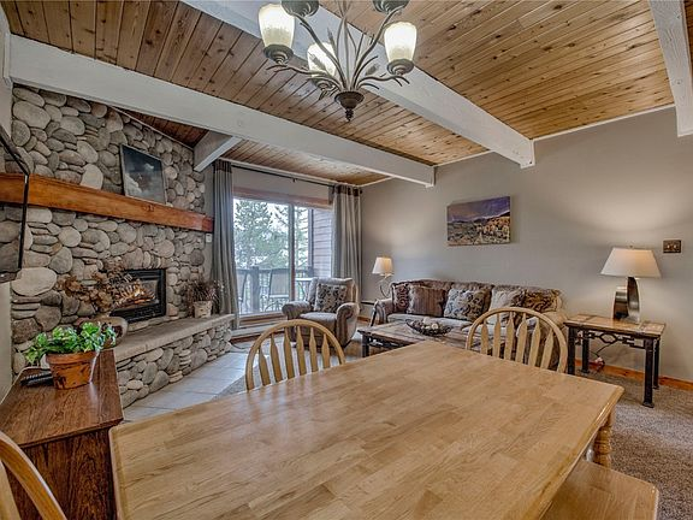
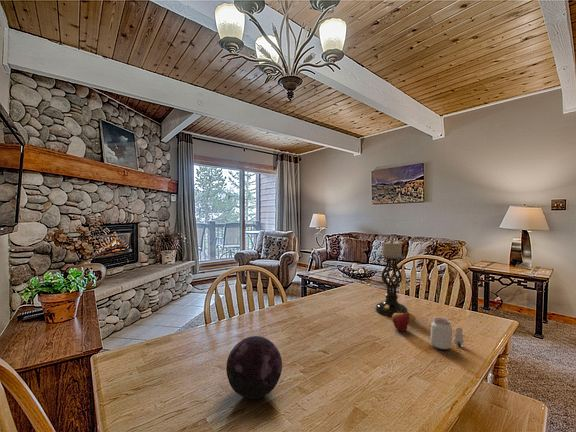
+ fruit [391,304,410,332]
+ decorative orb [225,335,283,400]
+ candle holder [374,239,409,317]
+ candle [429,316,464,350]
